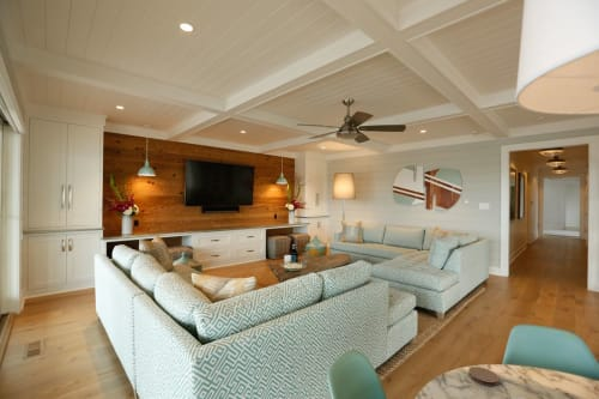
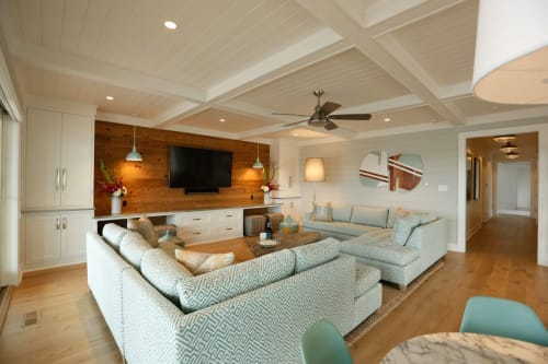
- coaster [467,365,500,387]
